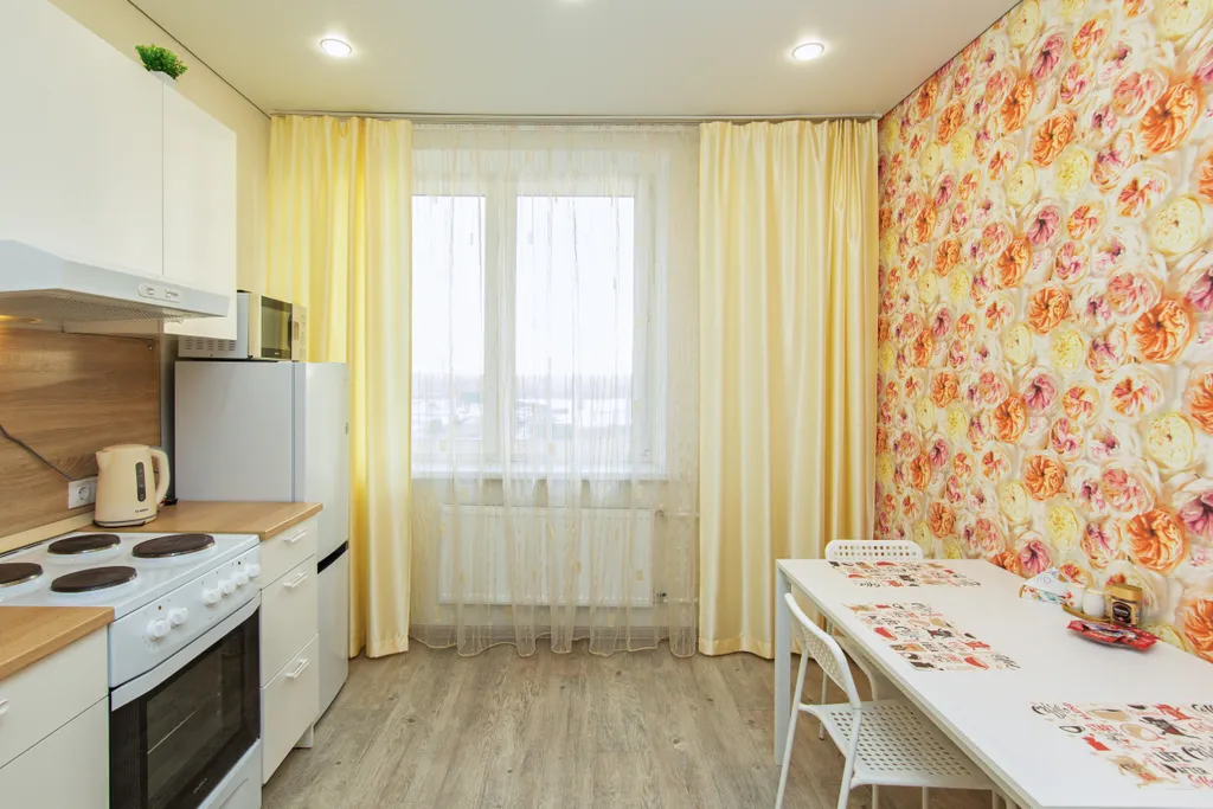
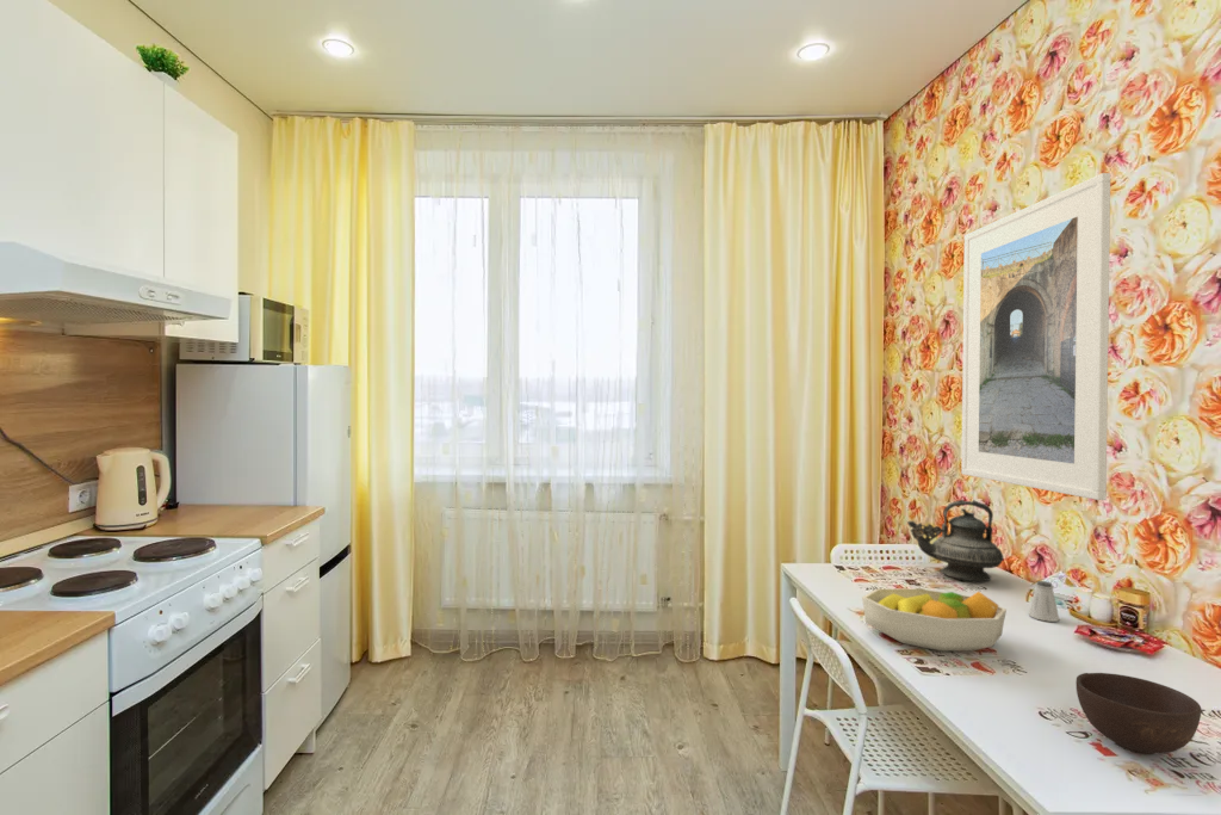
+ saltshaker [1028,580,1061,623]
+ bowl [1074,672,1202,755]
+ fruit bowl [861,587,1008,652]
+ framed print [960,172,1111,501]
+ teapot [906,499,1005,582]
